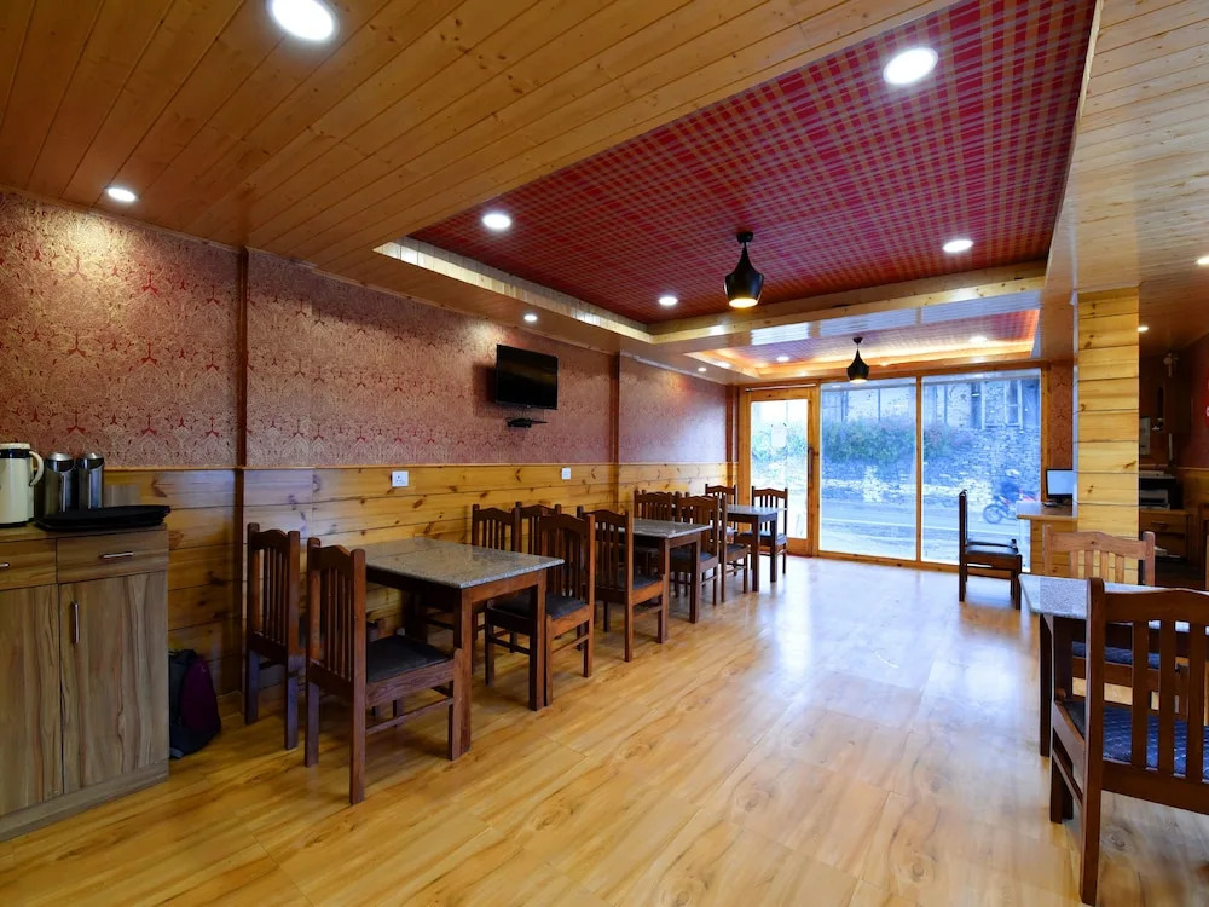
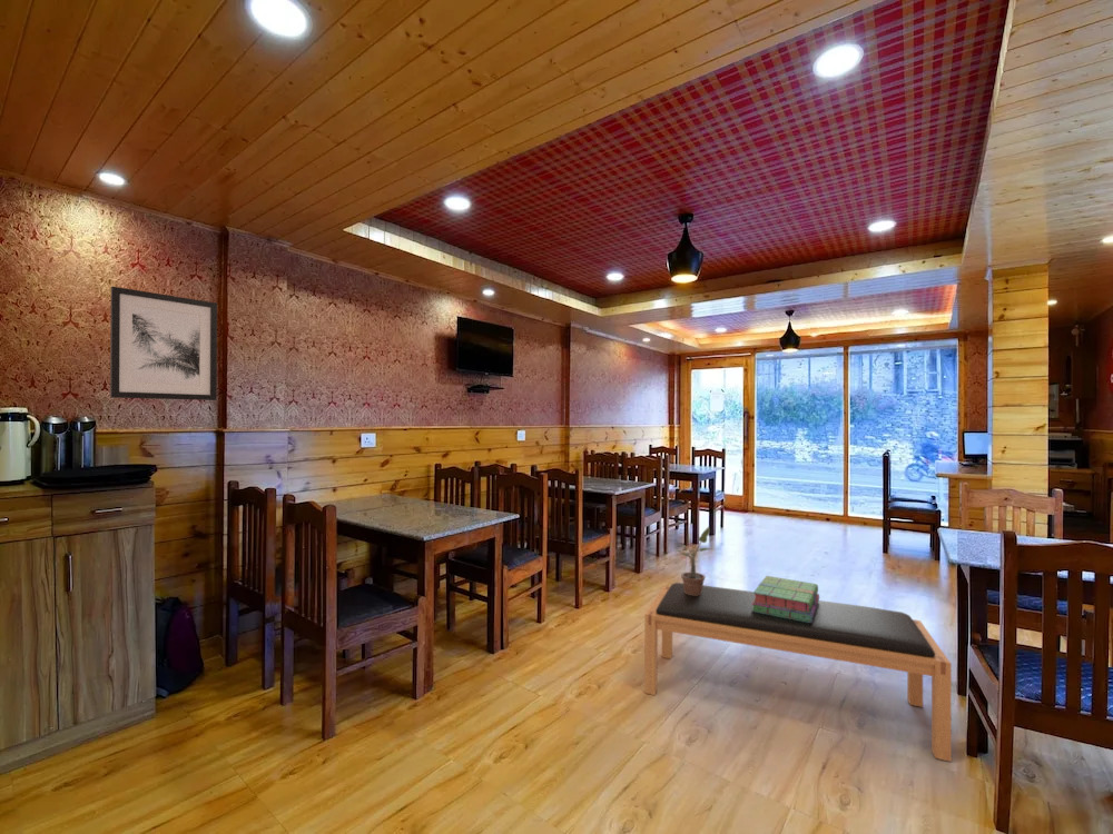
+ stack of books [751,575,820,623]
+ bench [643,582,953,763]
+ potted plant [677,525,713,596]
+ wall art [109,286,218,401]
